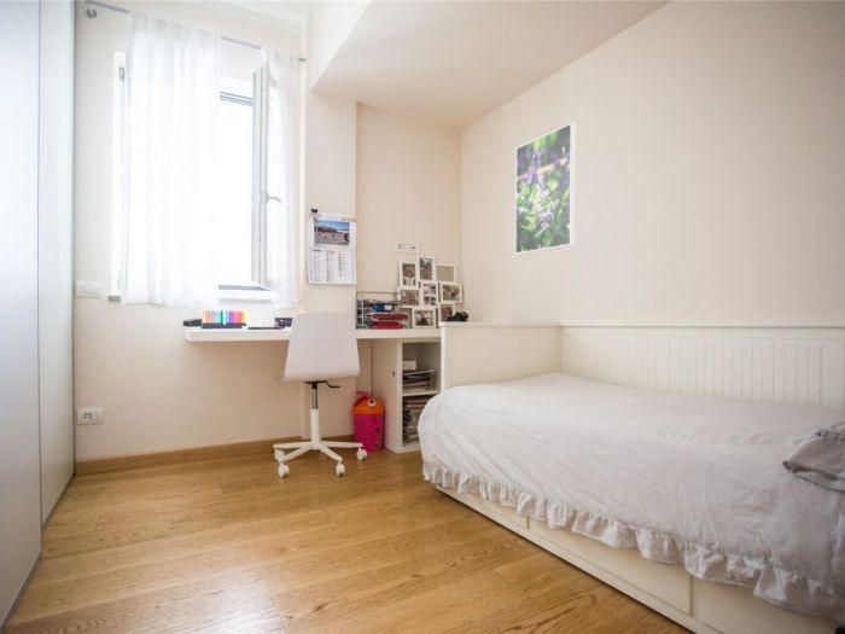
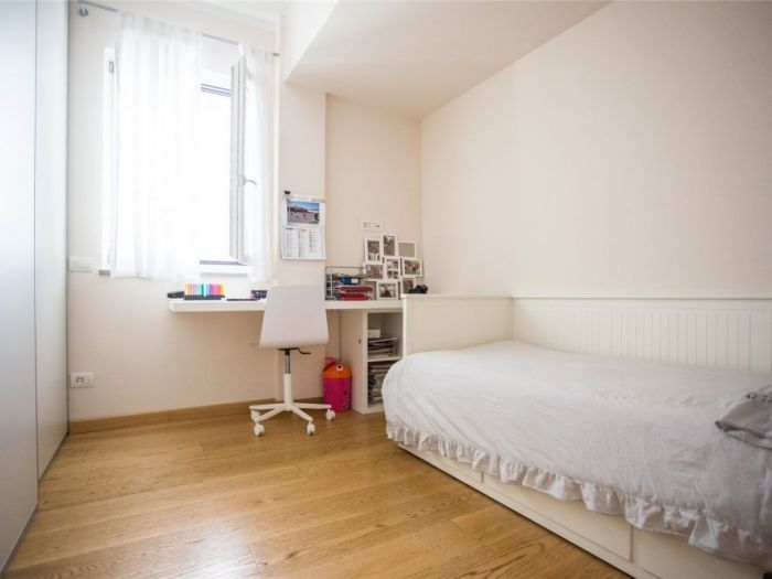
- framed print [514,121,576,256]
